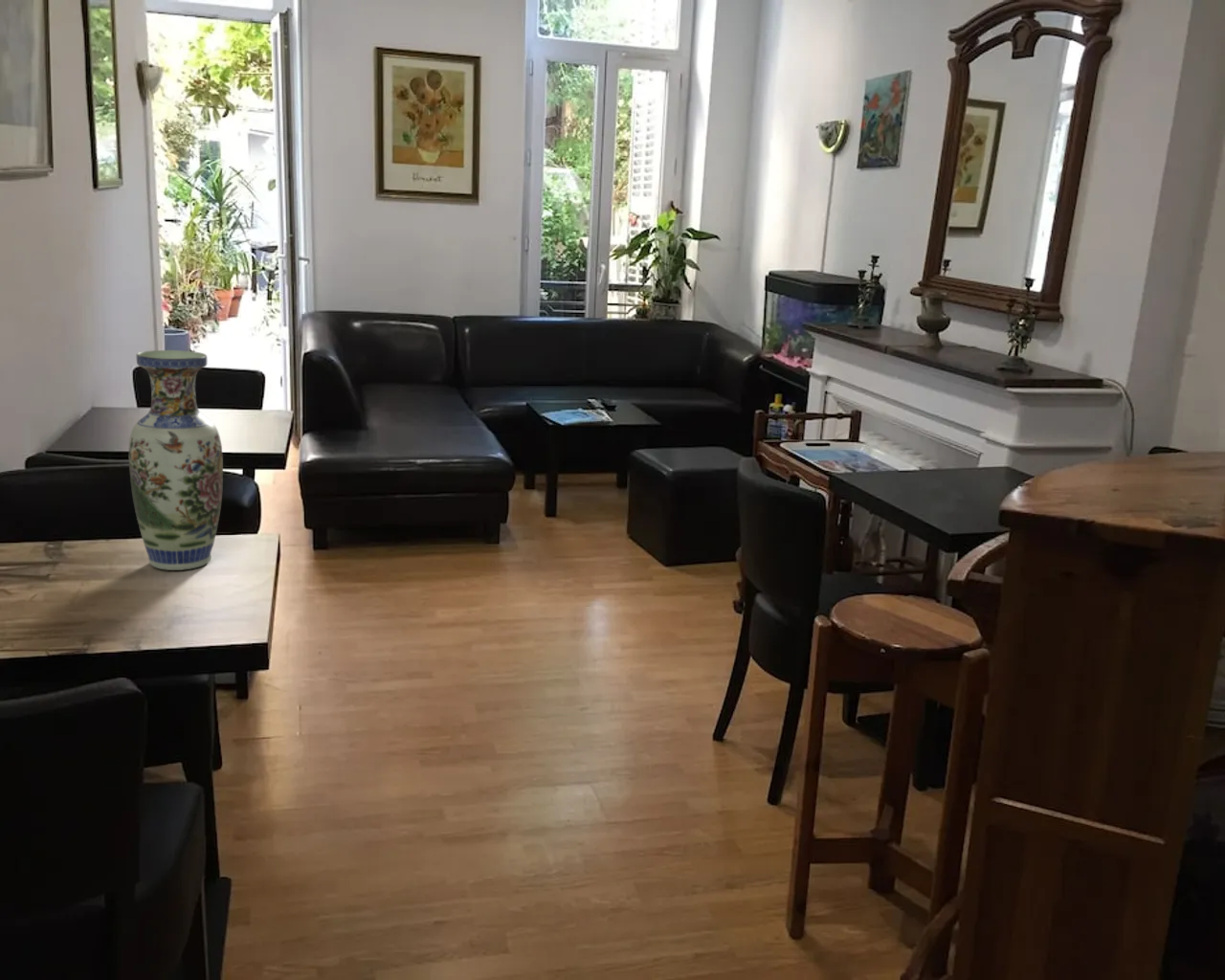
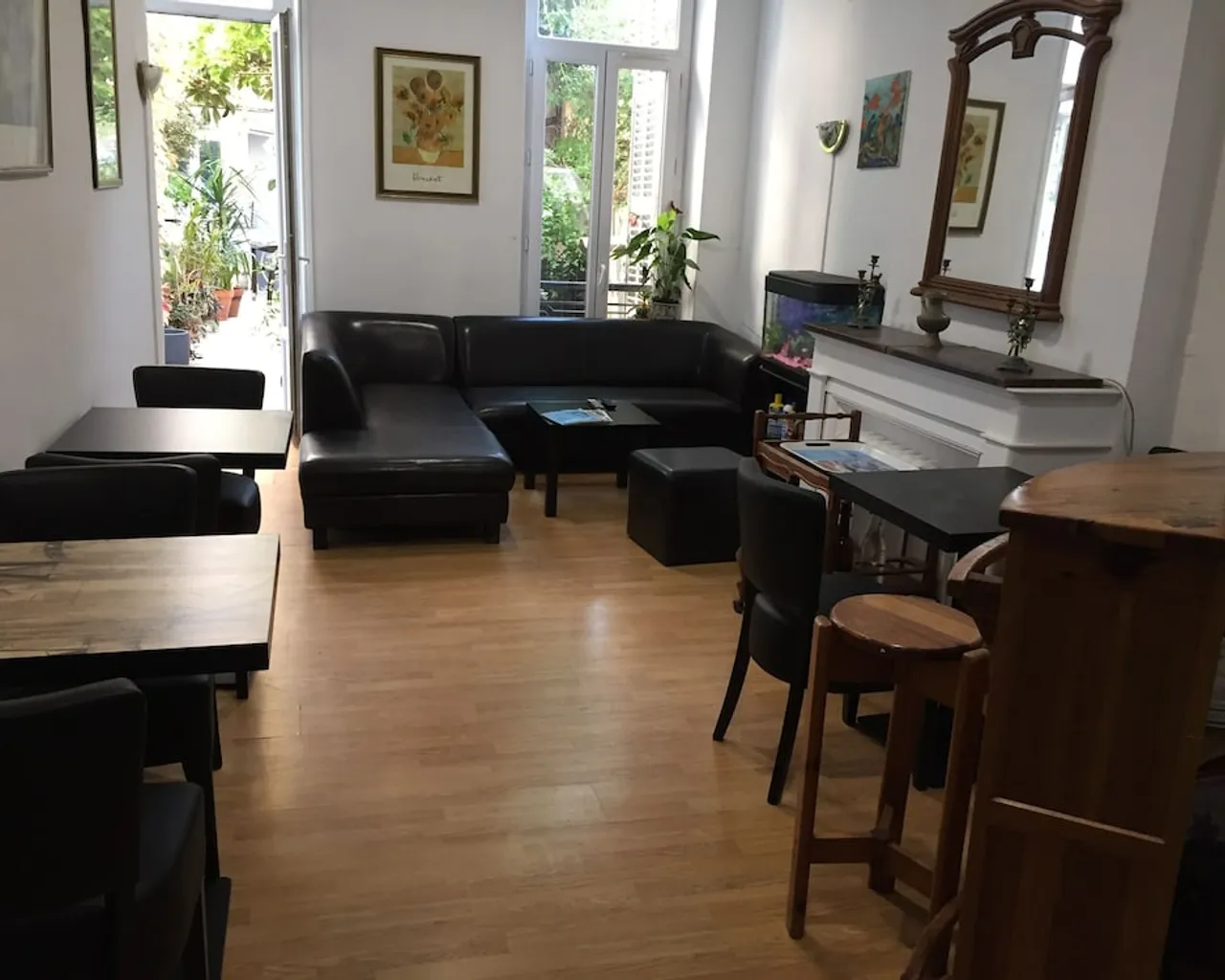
- vase [128,349,224,571]
